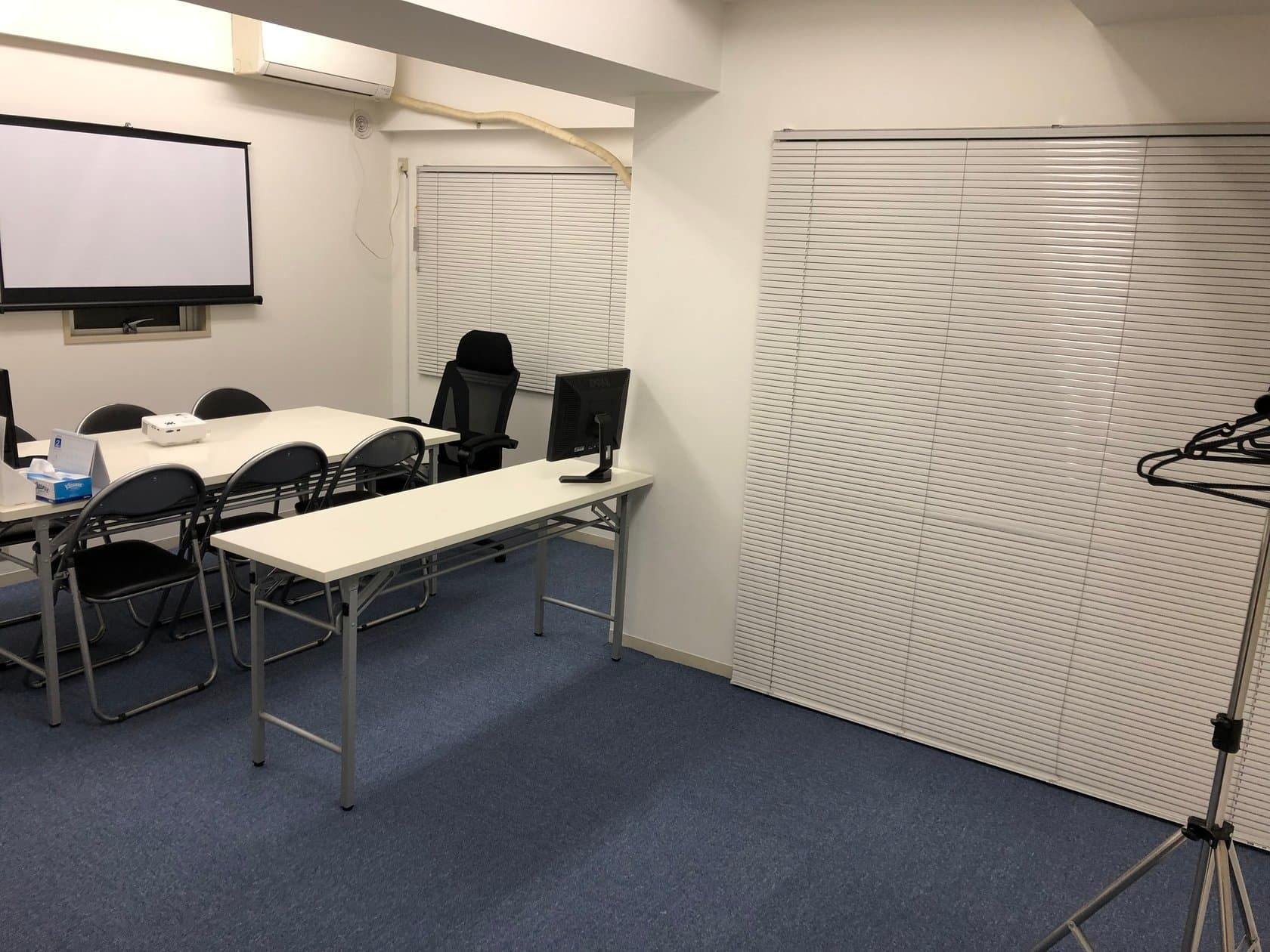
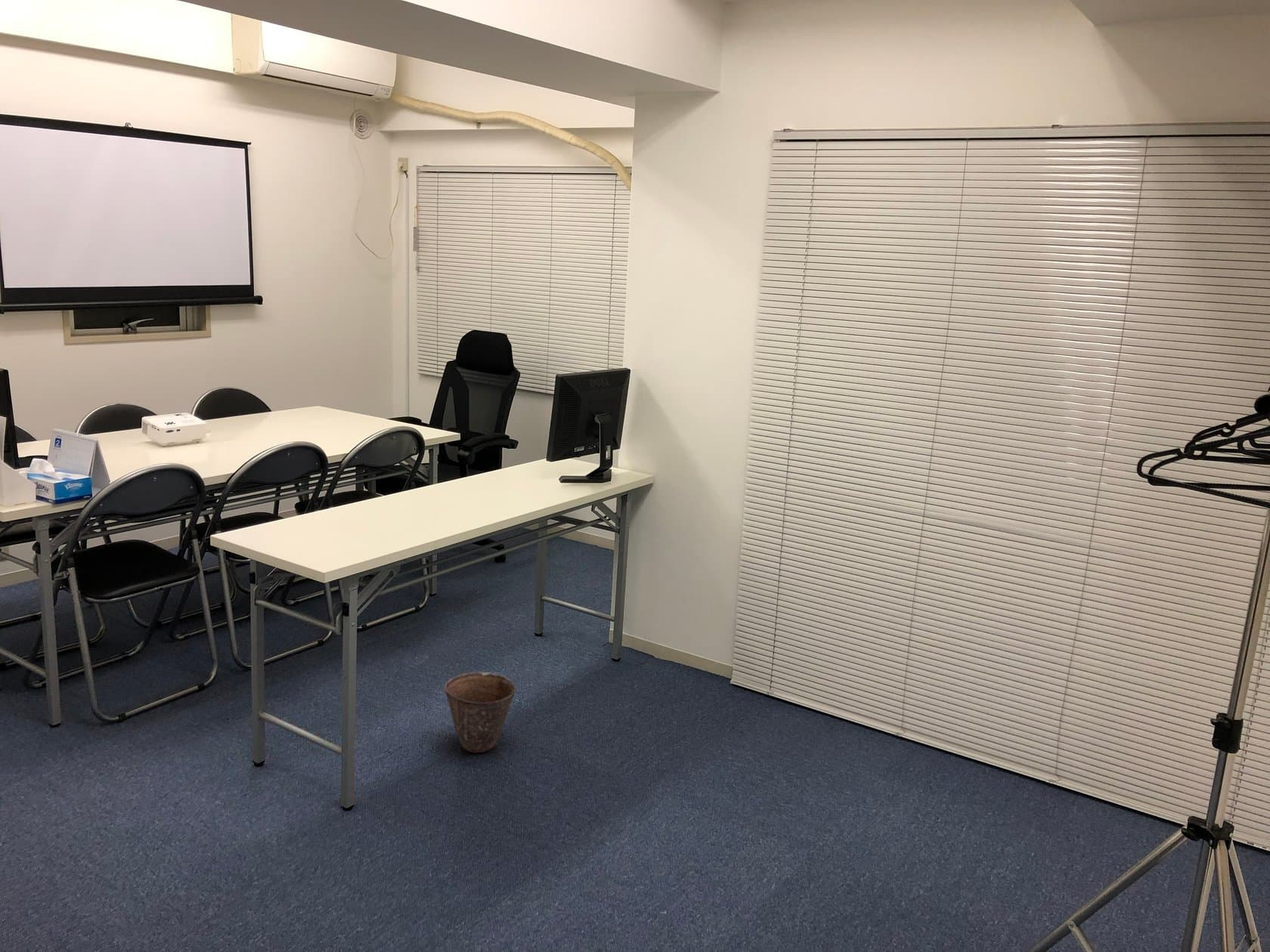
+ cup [444,672,516,753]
